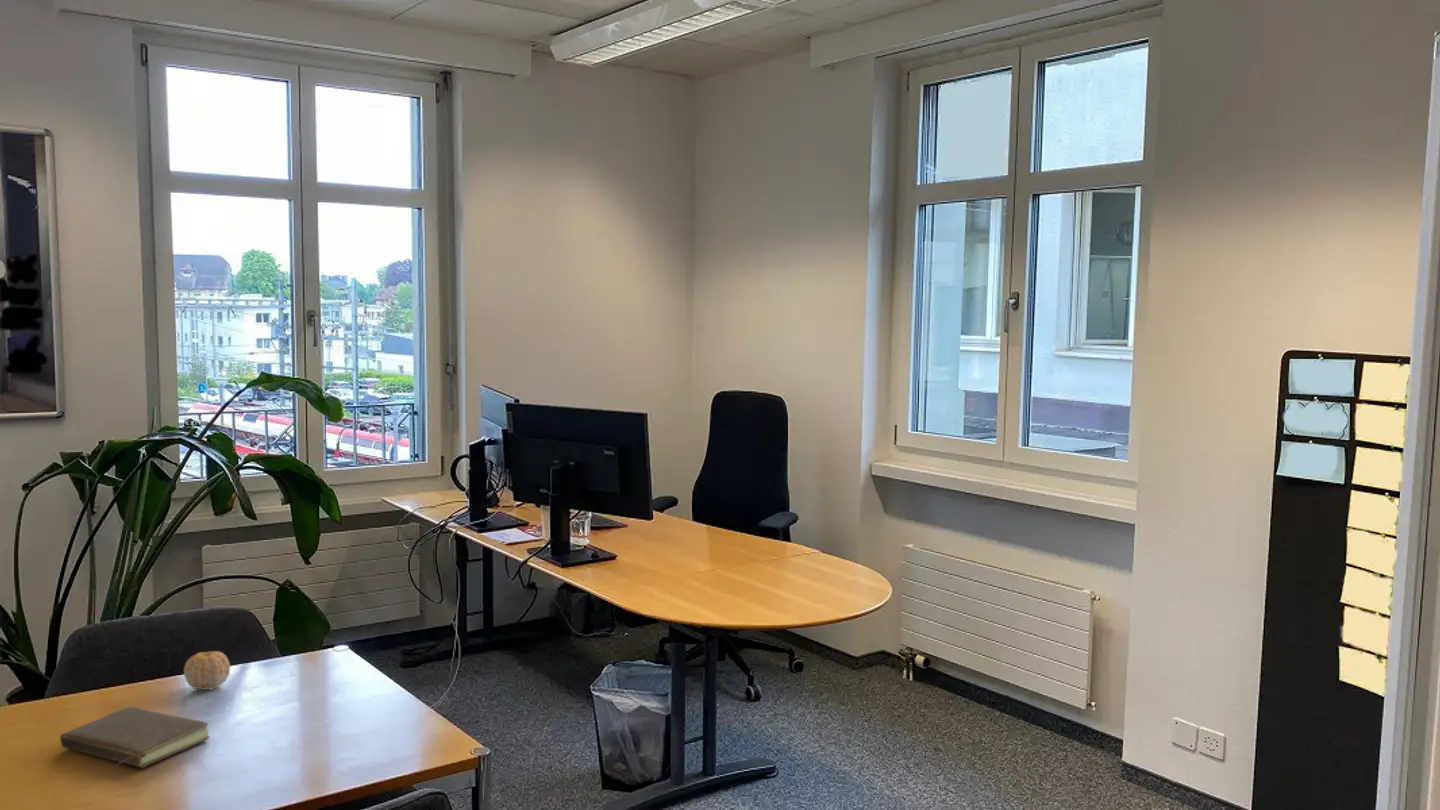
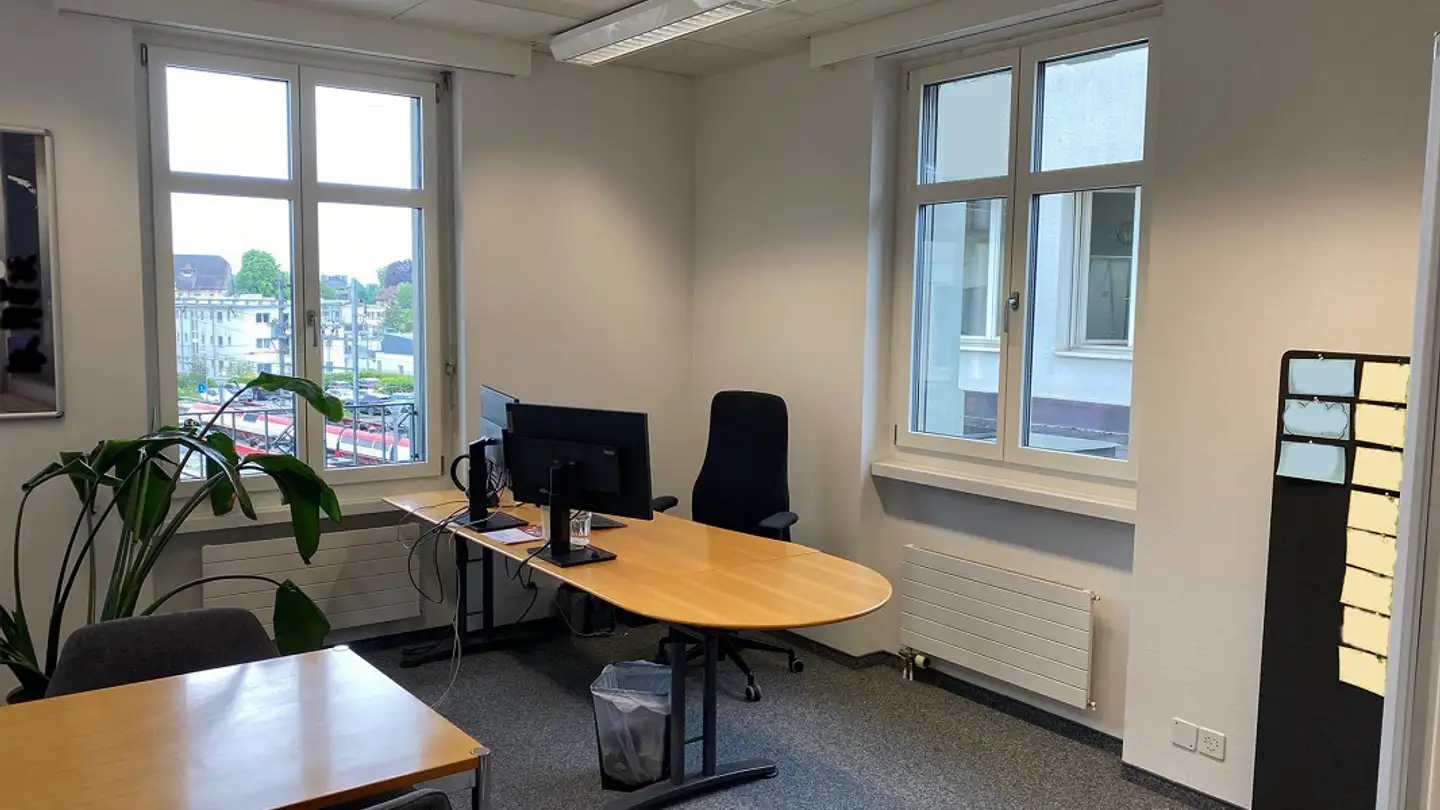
- book [59,705,211,769]
- fruit [183,650,231,691]
